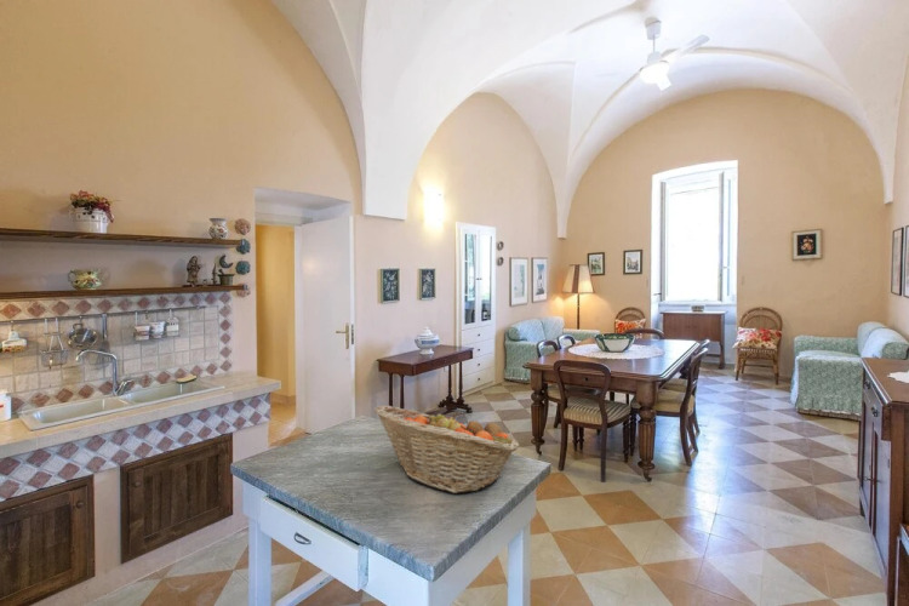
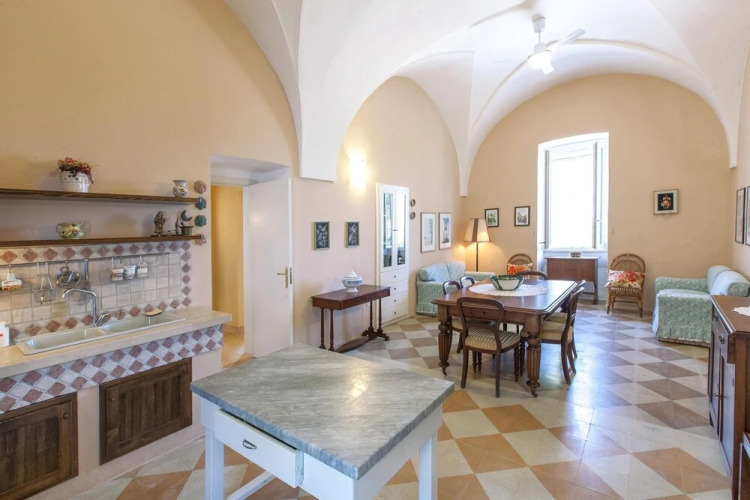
- fruit basket [373,405,520,494]
